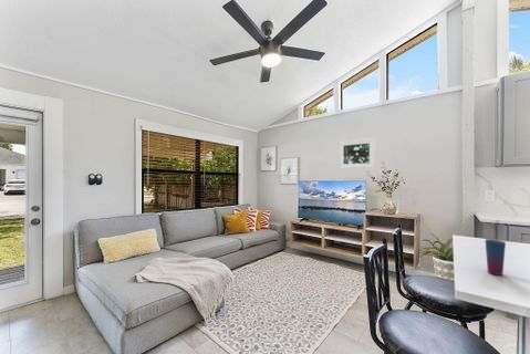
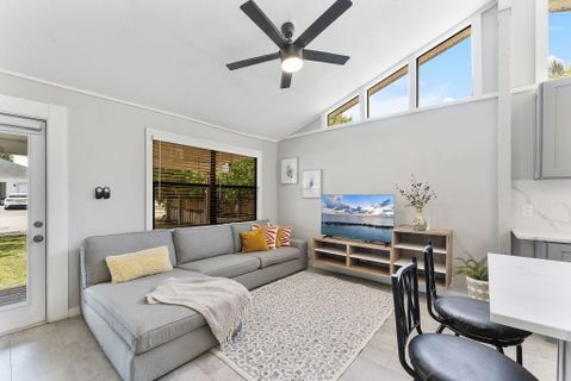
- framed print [339,137,376,169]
- cup [485,238,507,277]
